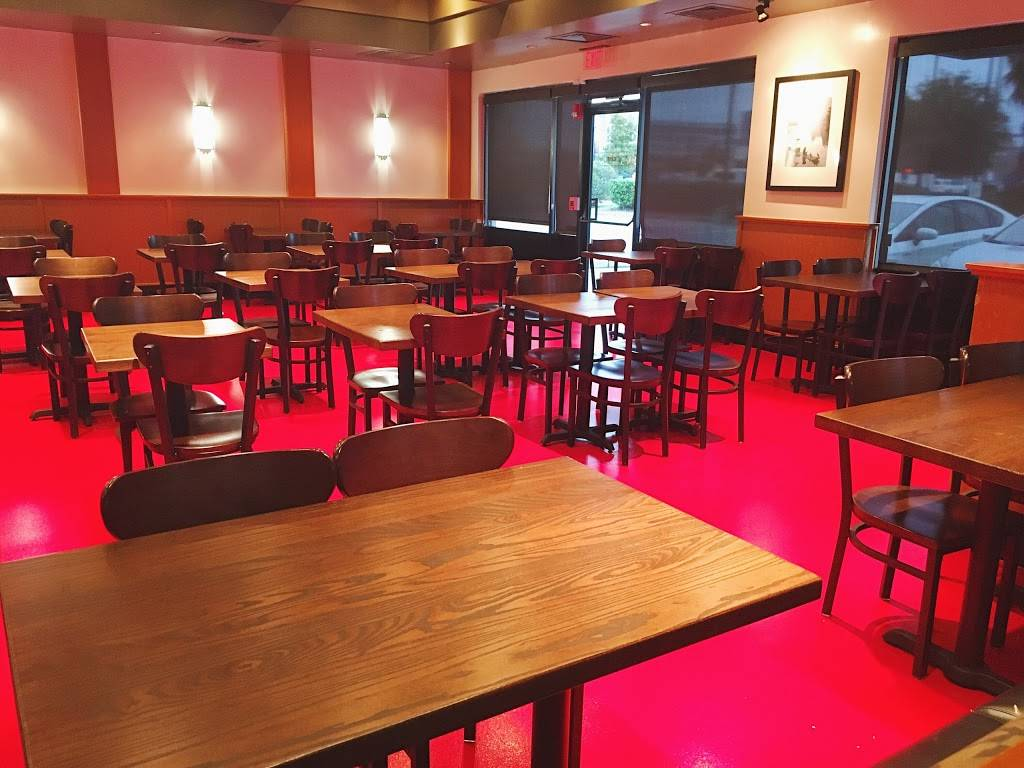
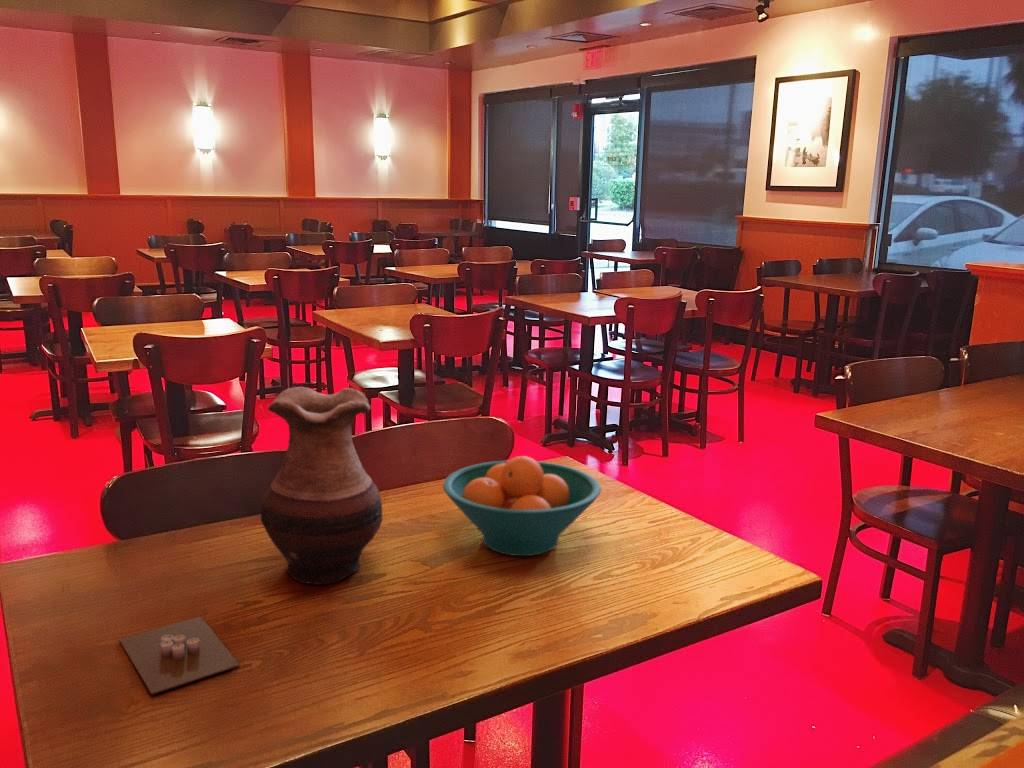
+ fruit bowl [442,455,602,557]
+ vase [260,386,383,586]
+ candle [119,615,241,696]
